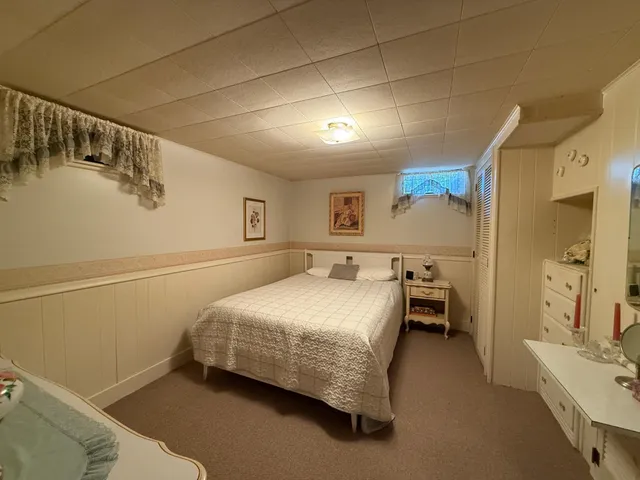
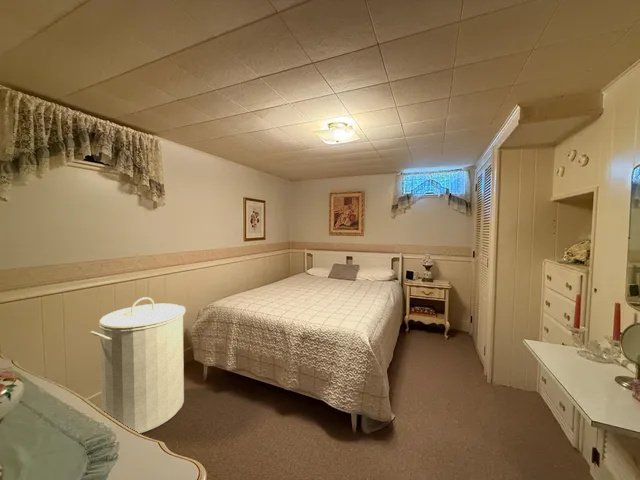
+ laundry hamper [89,296,186,434]
